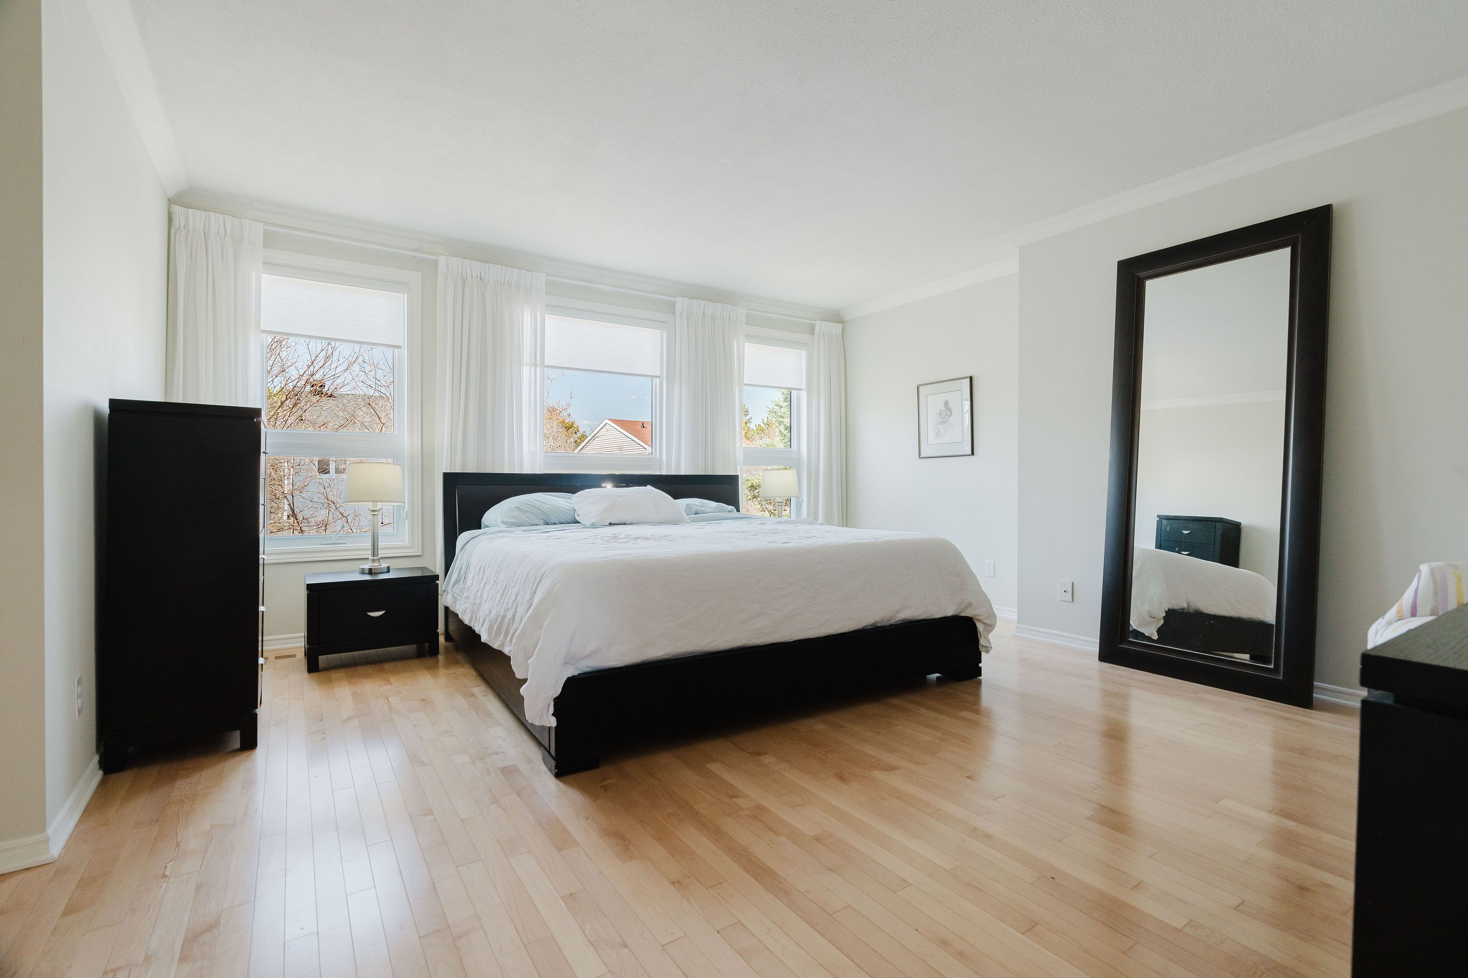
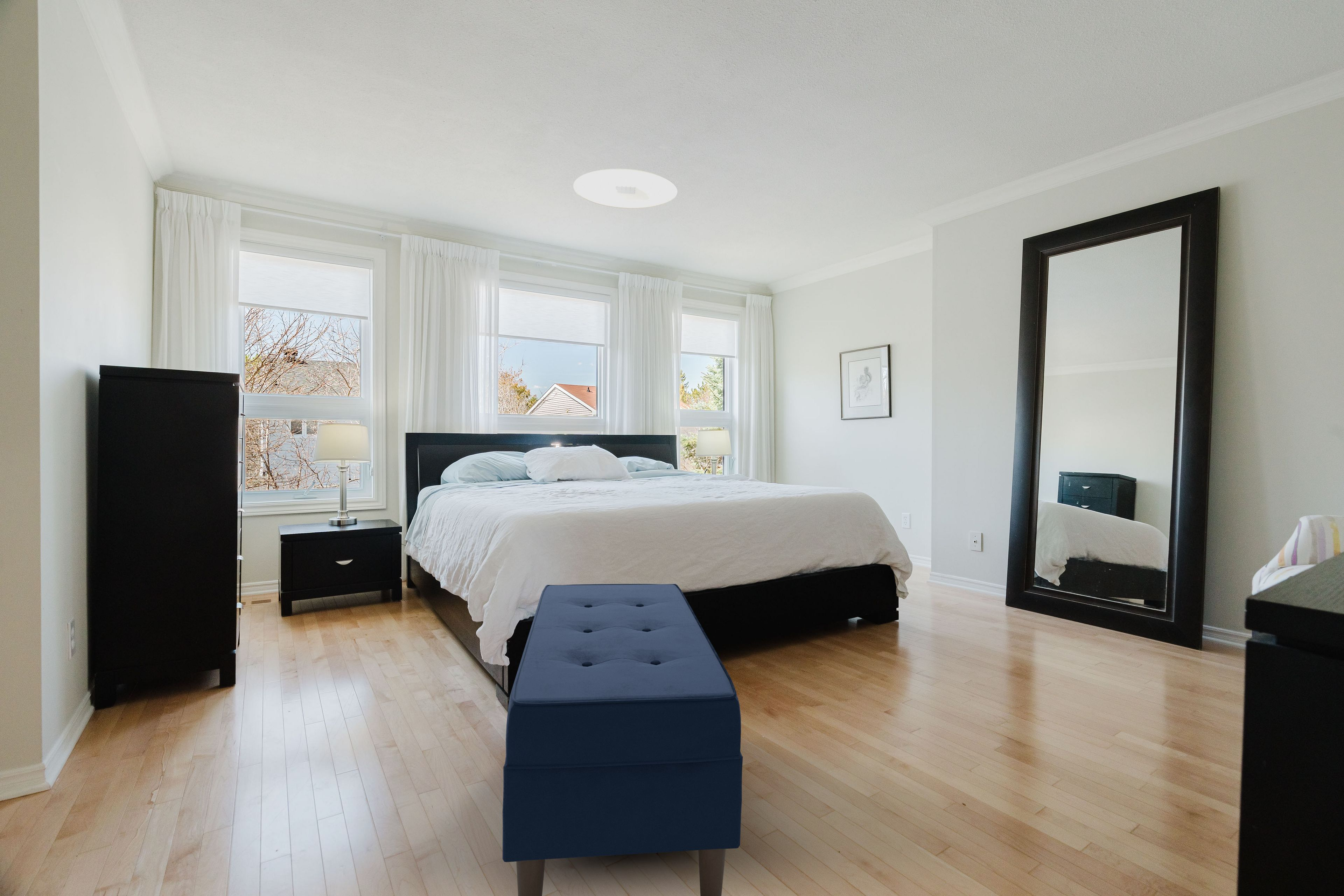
+ bench [502,583,743,896]
+ ceiling light [573,168,678,209]
